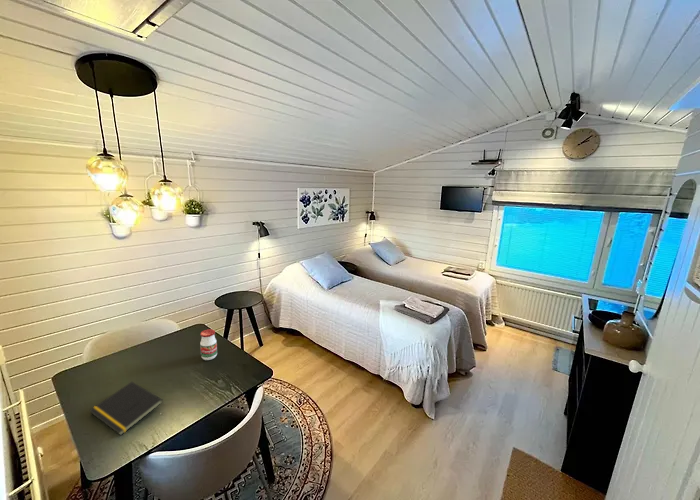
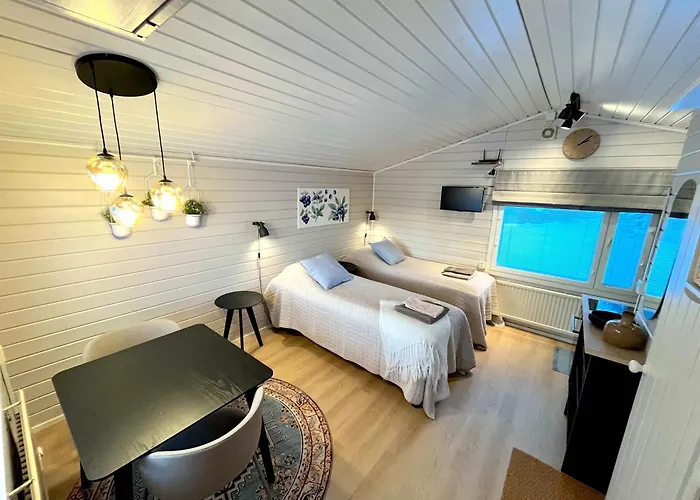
- jar [199,328,218,361]
- notepad [89,381,164,436]
